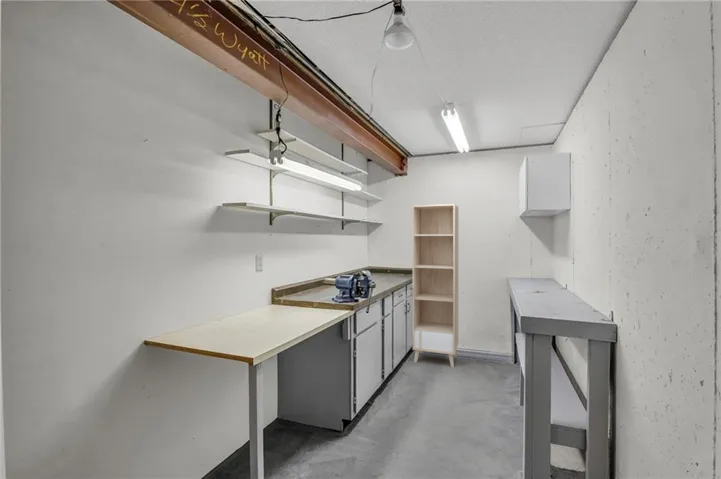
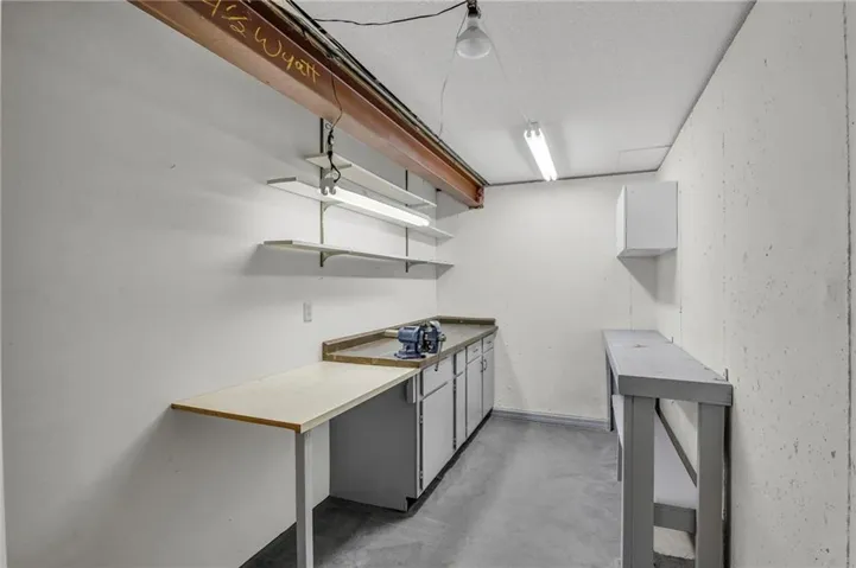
- shelf [412,203,459,368]
